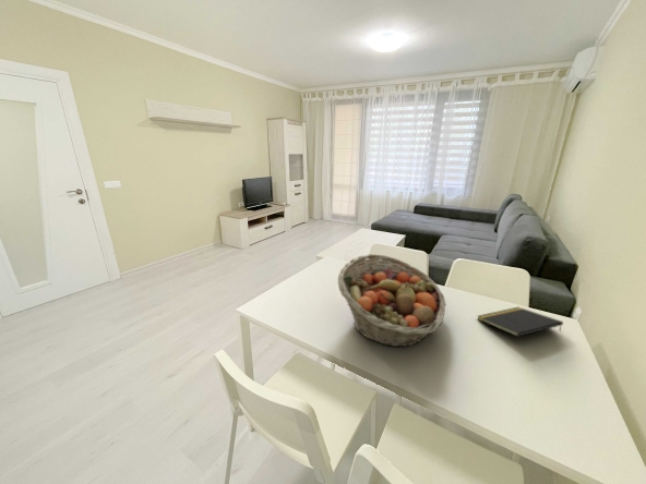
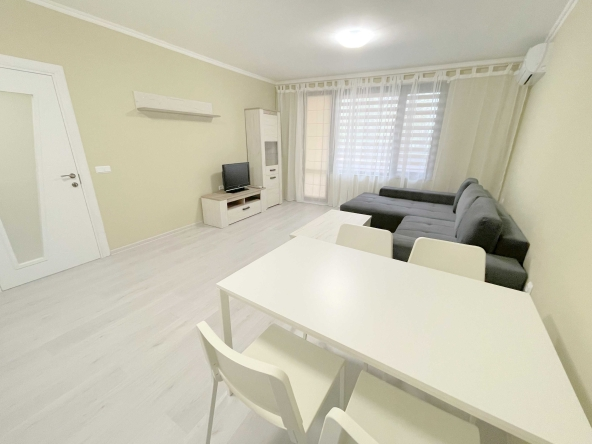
- notepad [476,306,564,338]
- fruit basket [337,253,446,348]
